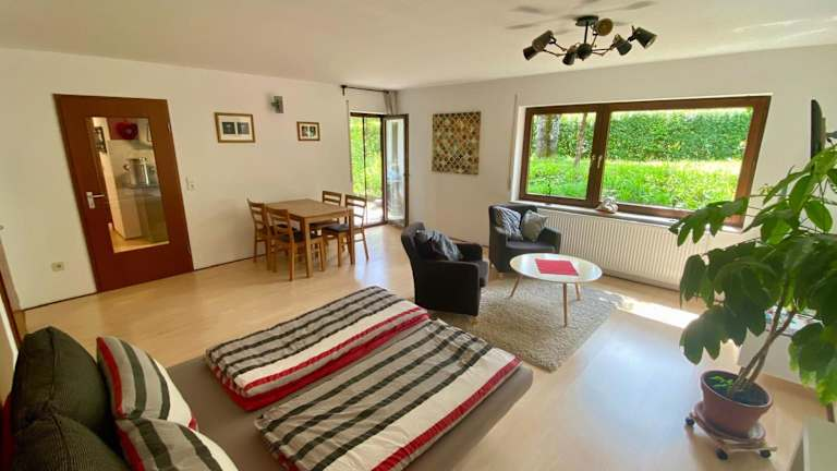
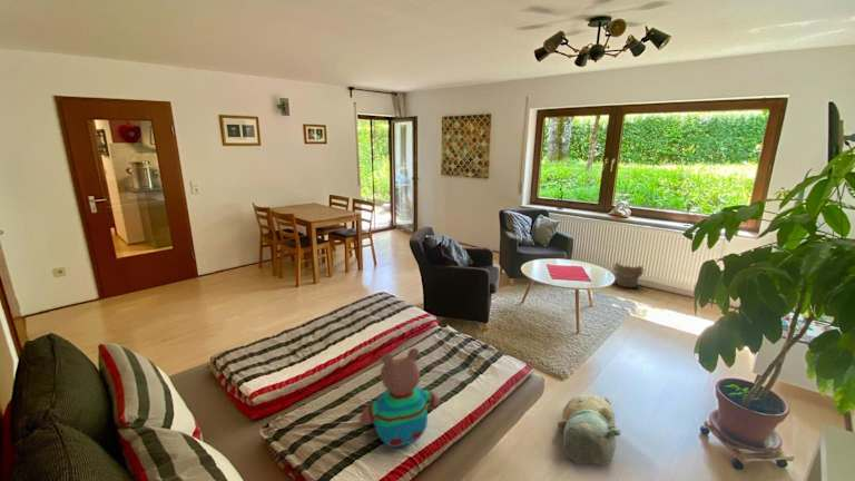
+ plush toy [557,393,621,468]
+ bucket [612,261,646,288]
+ teddy bear [358,346,441,449]
